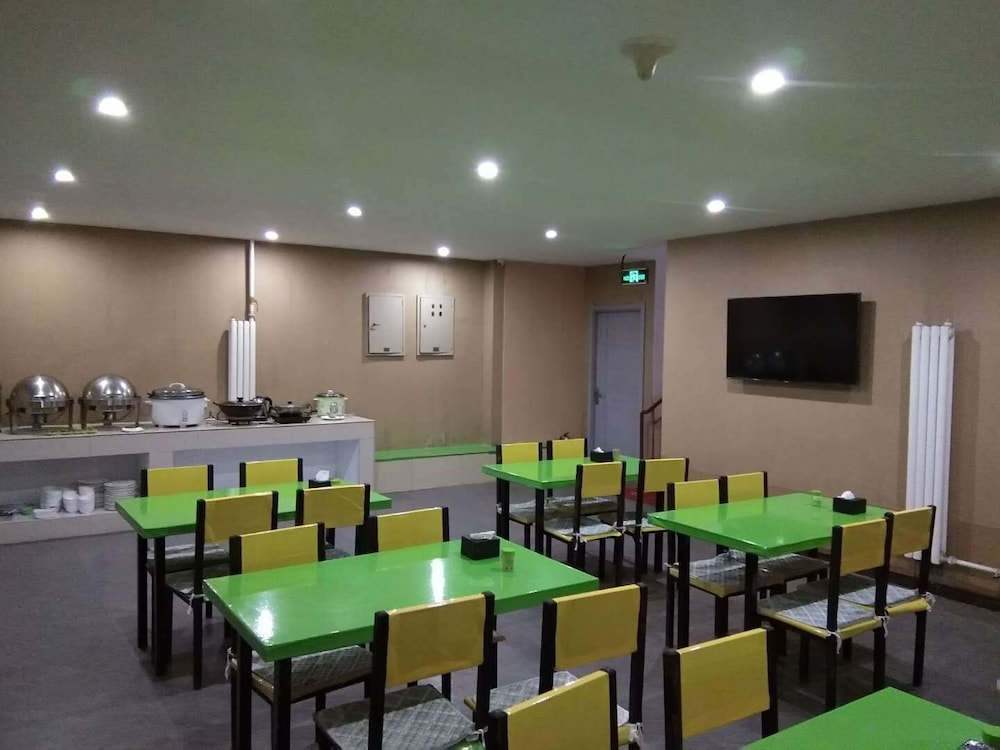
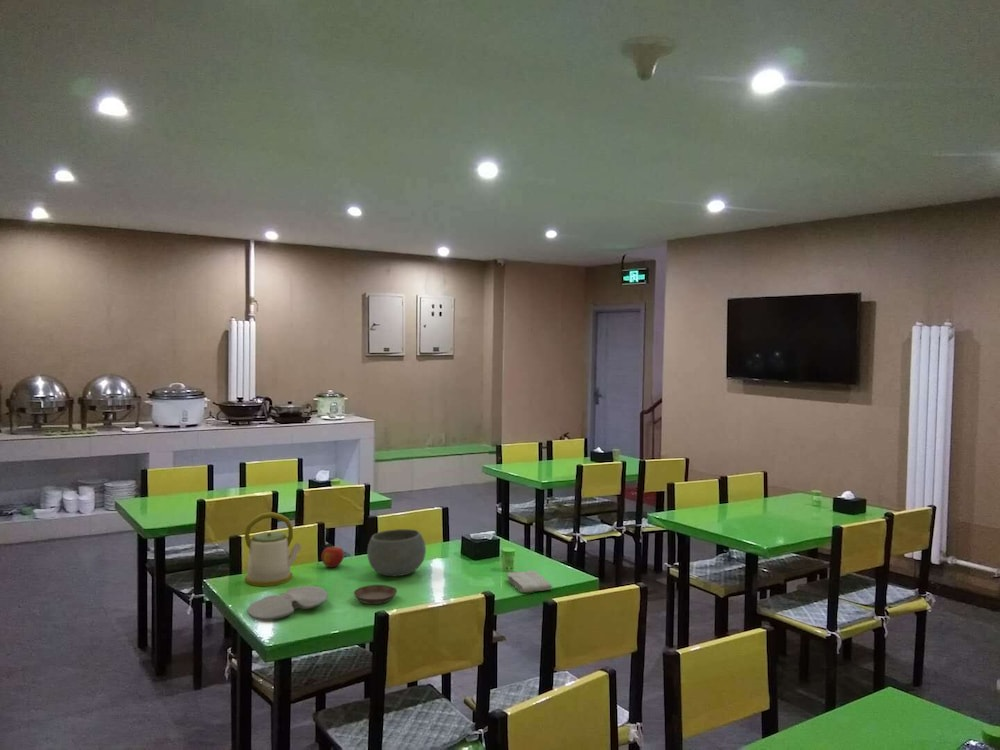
+ bowl [366,528,427,577]
+ kettle [244,511,303,587]
+ apple [320,546,345,568]
+ saucer [353,584,398,605]
+ washcloth [506,569,553,594]
+ paint palette [247,585,329,620]
